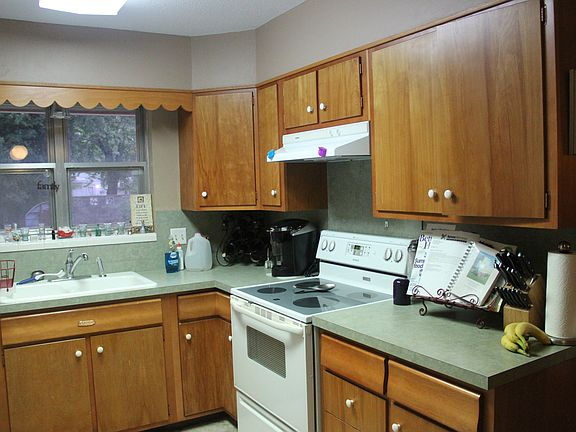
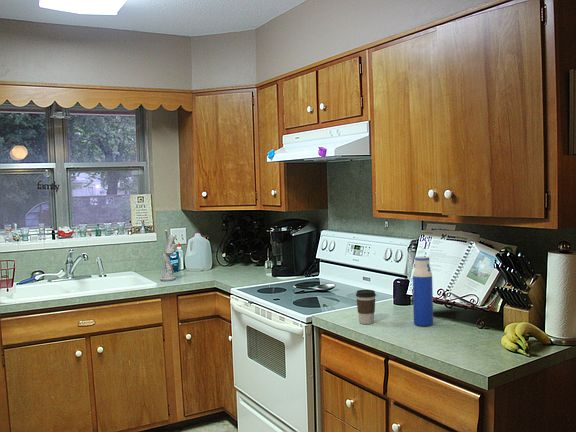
+ coffee cup [355,289,377,325]
+ utensil holder [159,229,177,282]
+ water bottle [412,256,434,327]
